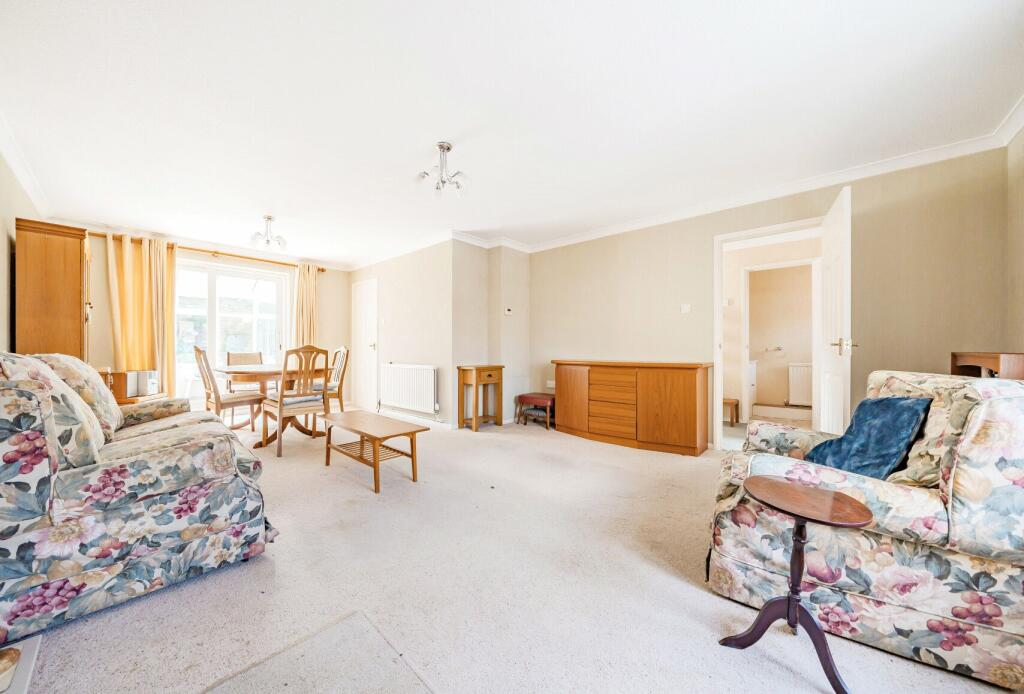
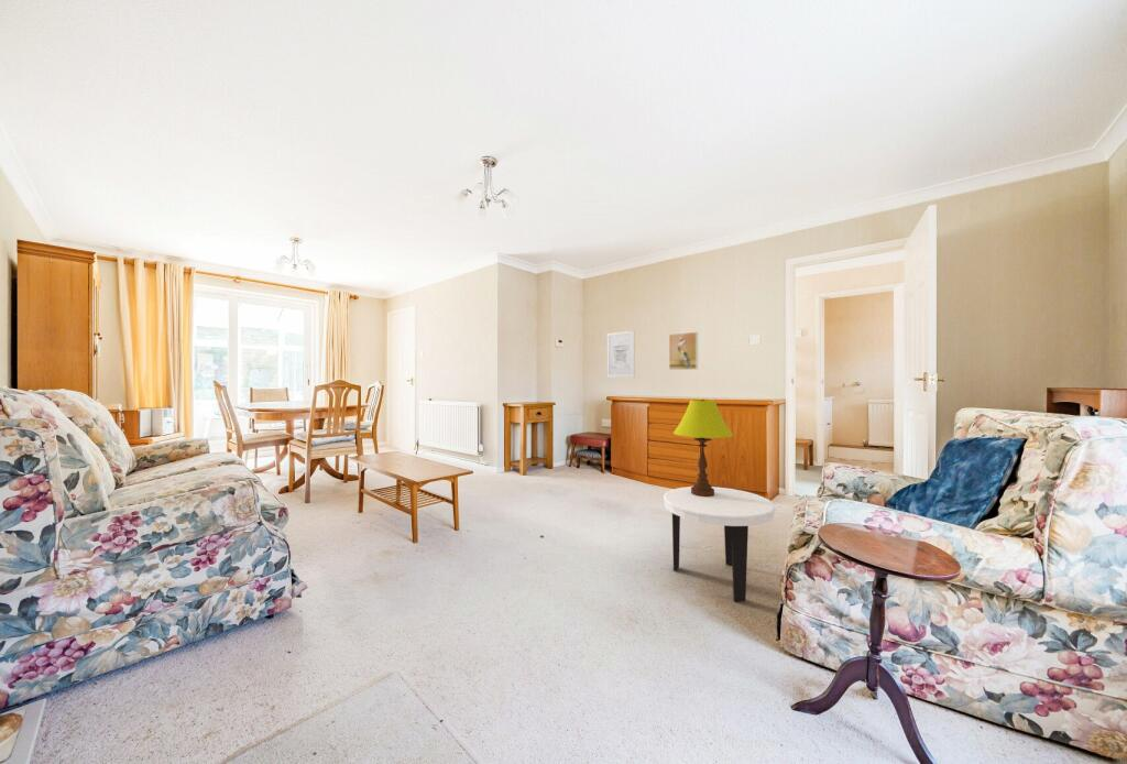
+ table lamp [672,399,734,496]
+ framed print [668,330,699,371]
+ wall art [606,330,635,379]
+ side table [663,485,777,602]
